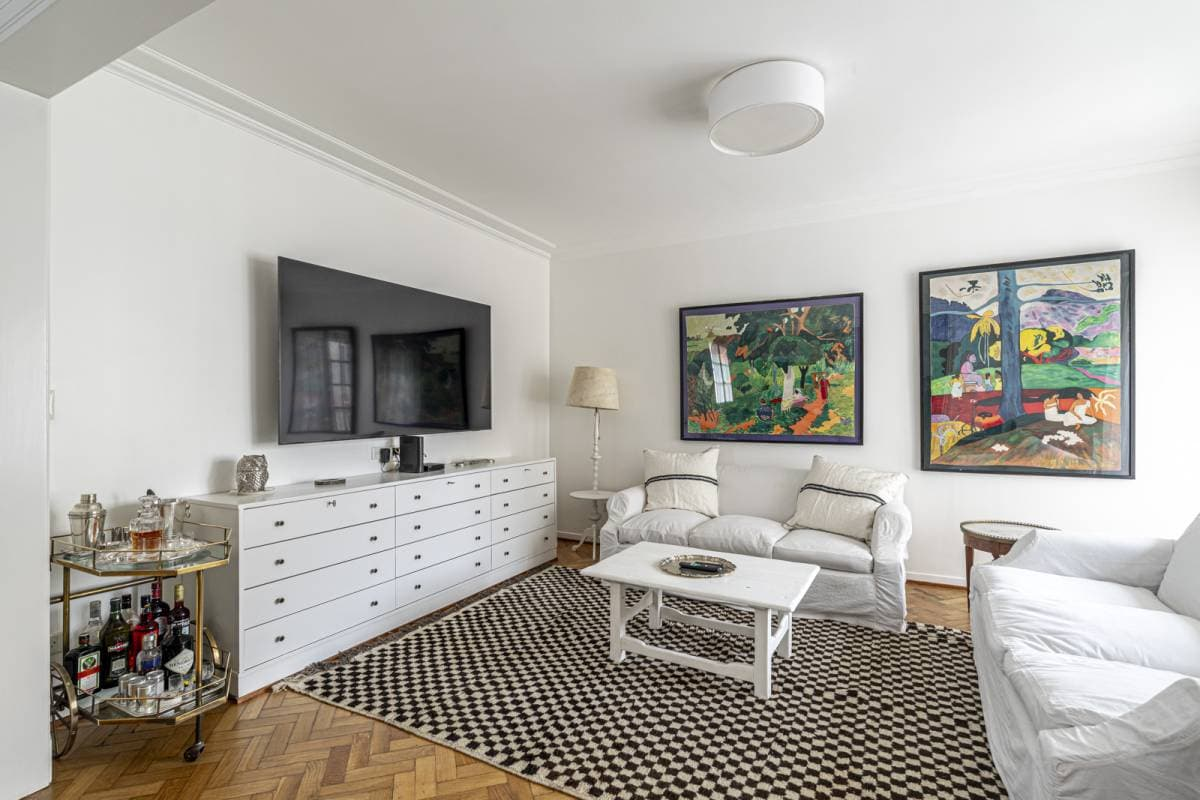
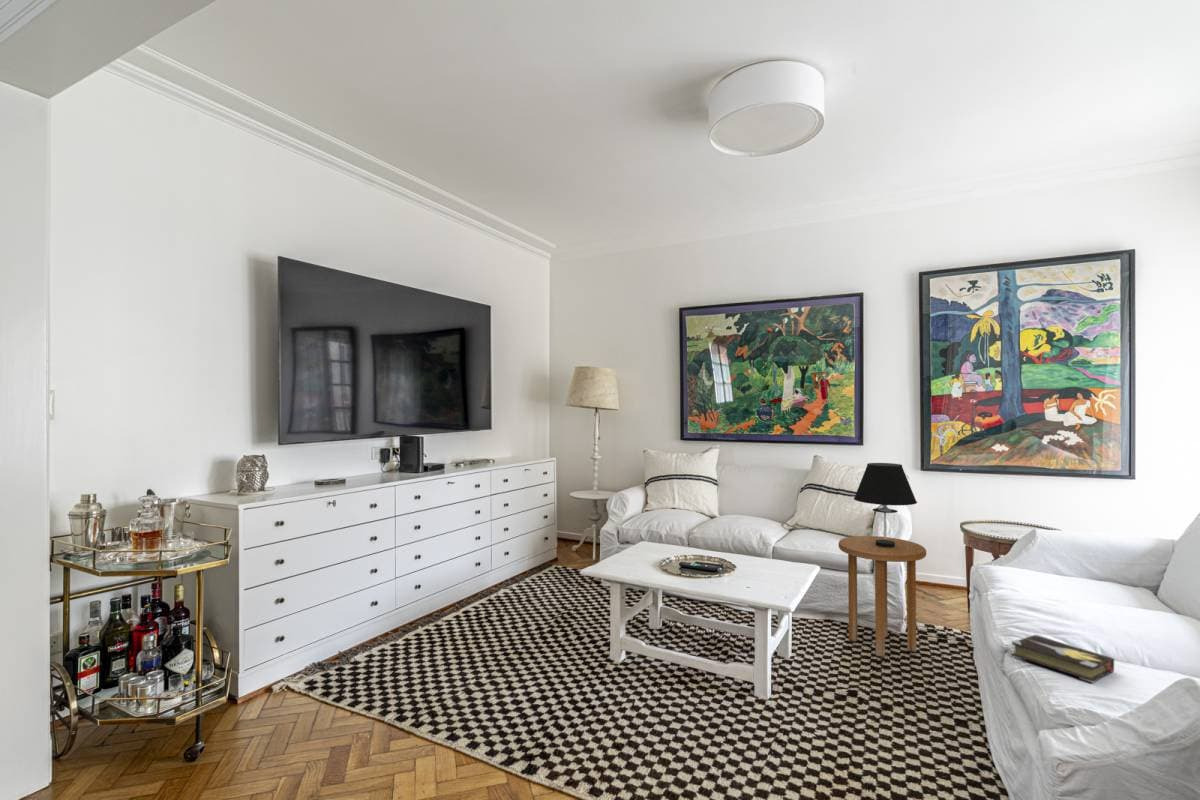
+ hardback book [1011,634,1115,684]
+ table lamp [853,462,918,548]
+ side table [838,535,927,658]
